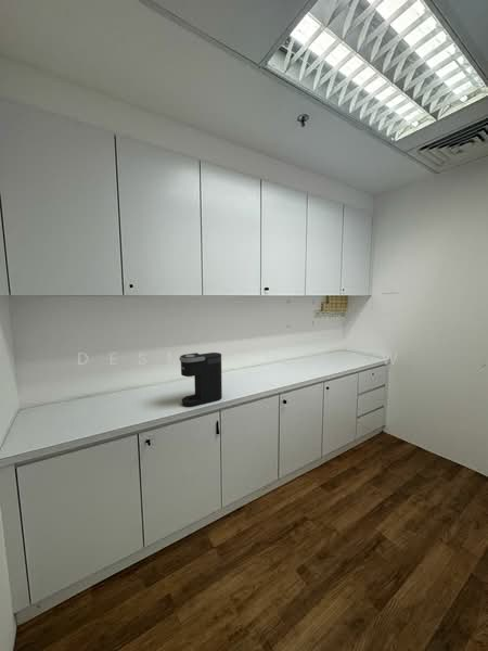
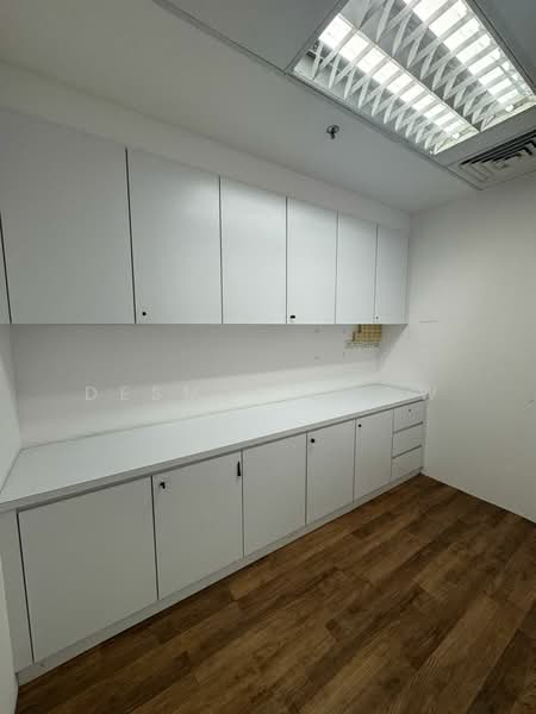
- coffee maker [178,352,223,408]
